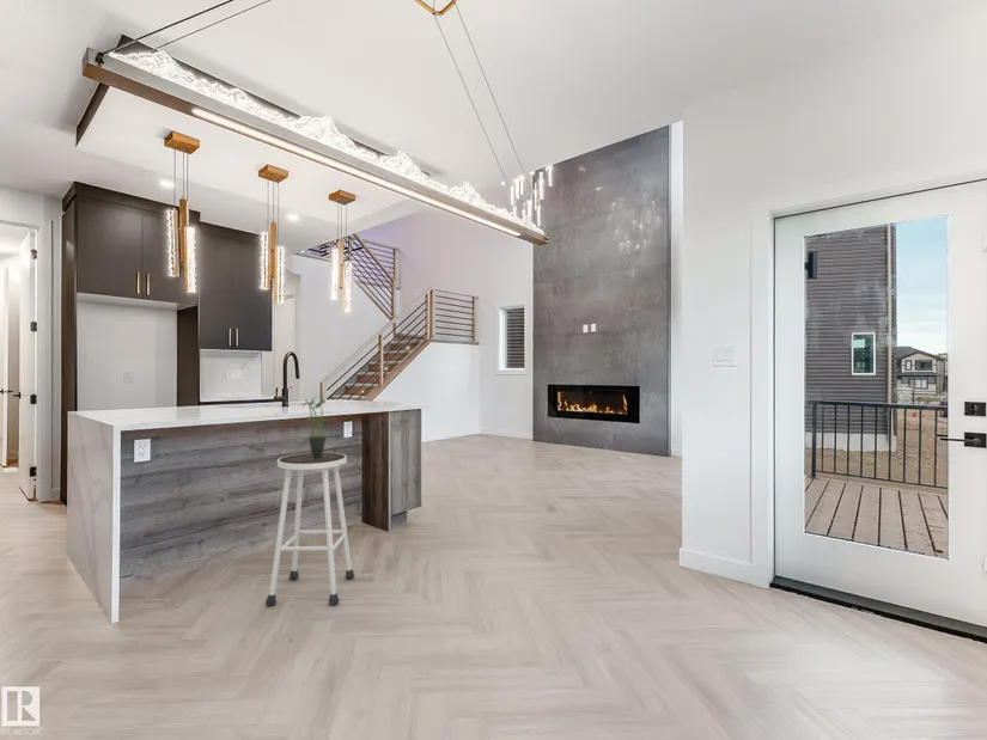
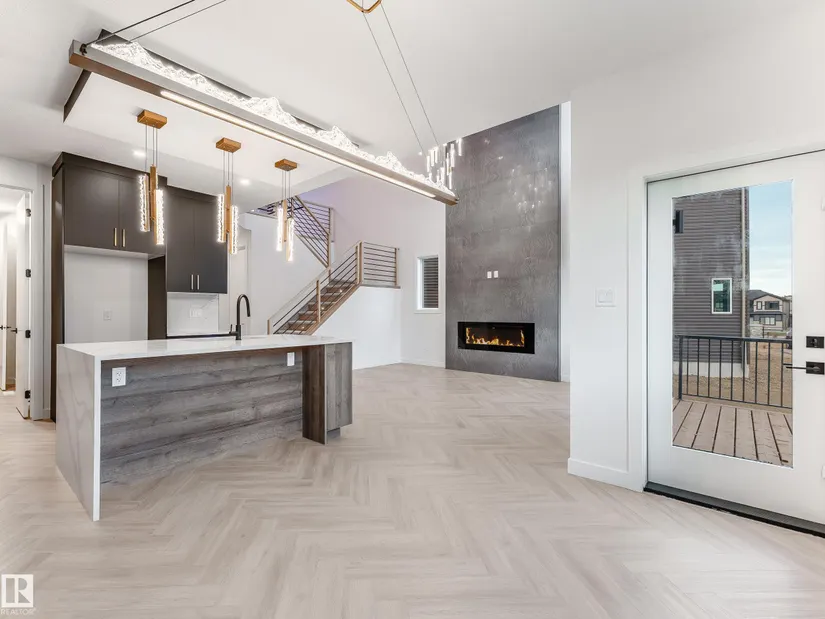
- stool [264,452,355,606]
- potted plant [301,396,328,459]
